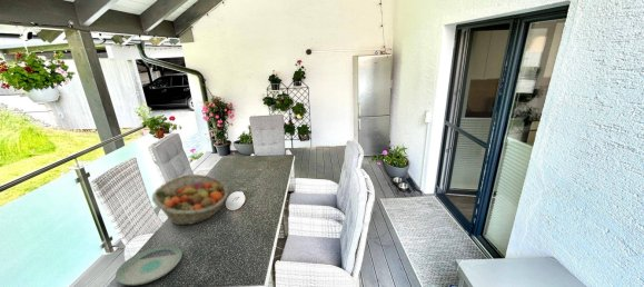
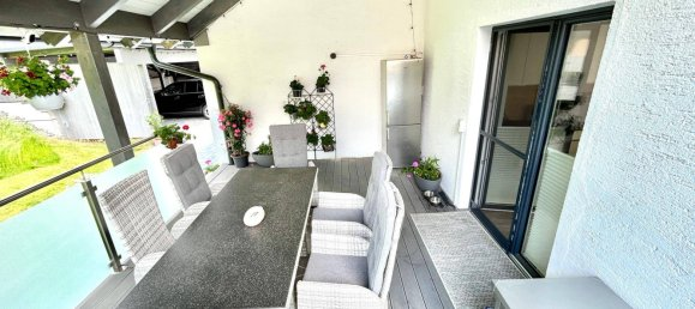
- plate [115,245,184,286]
- fruit basket [151,174,230,226]
